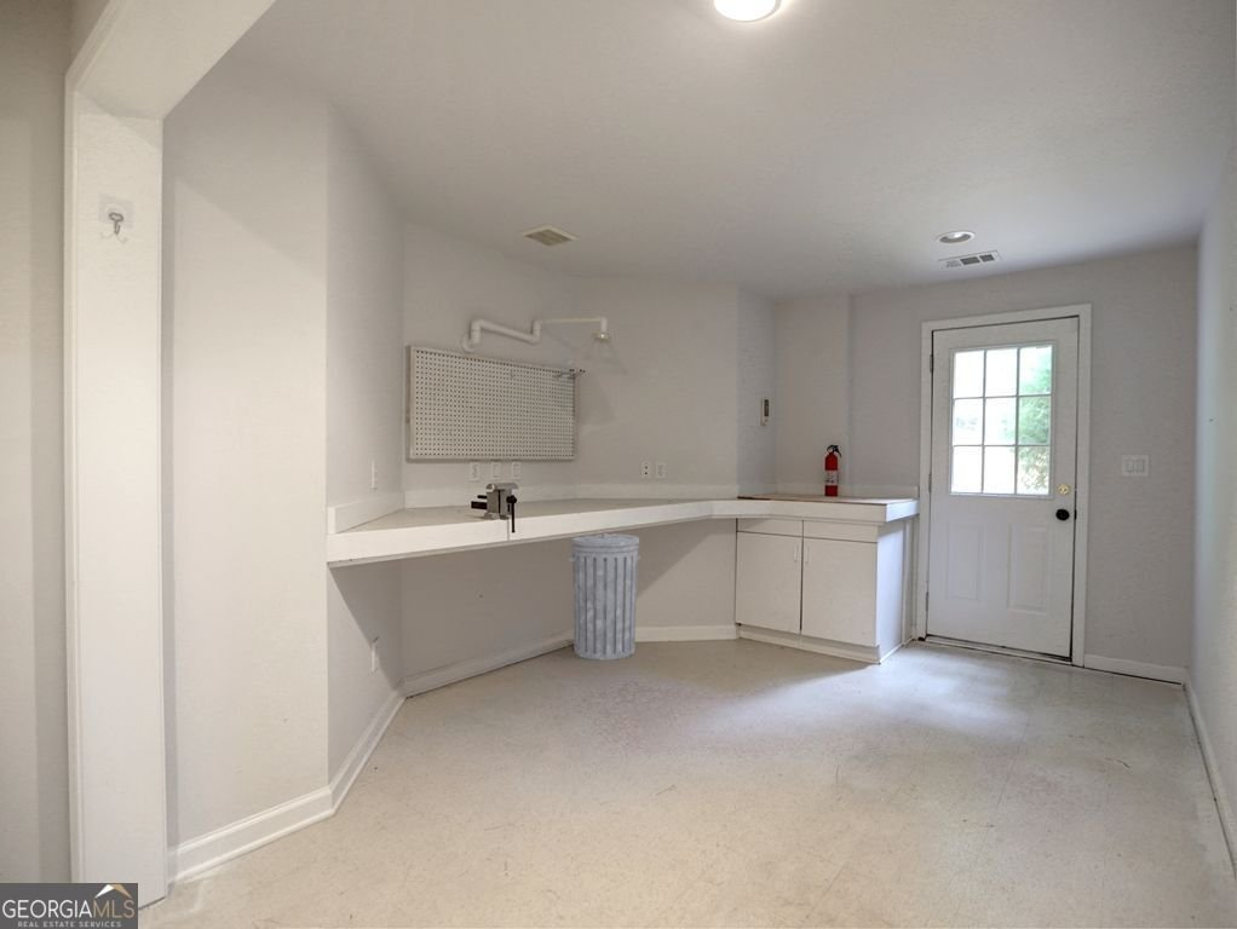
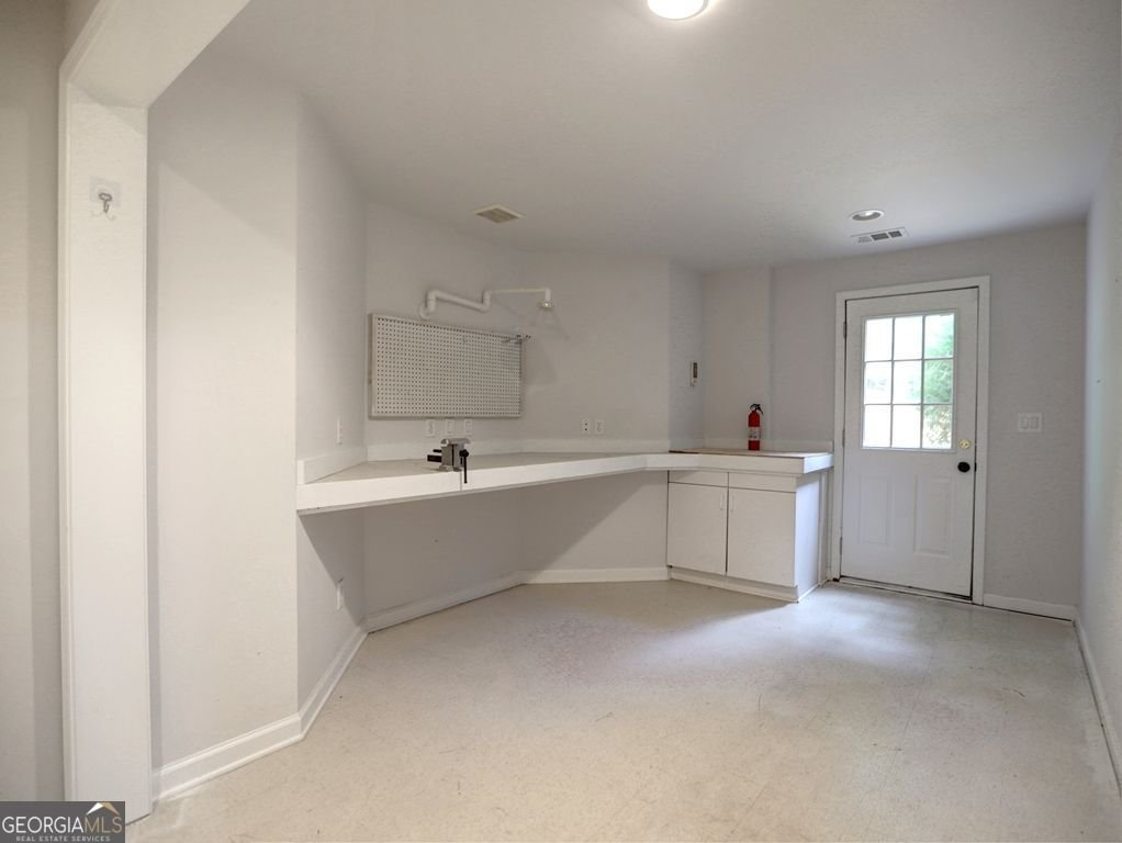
- trash can [568,532,641,662]
